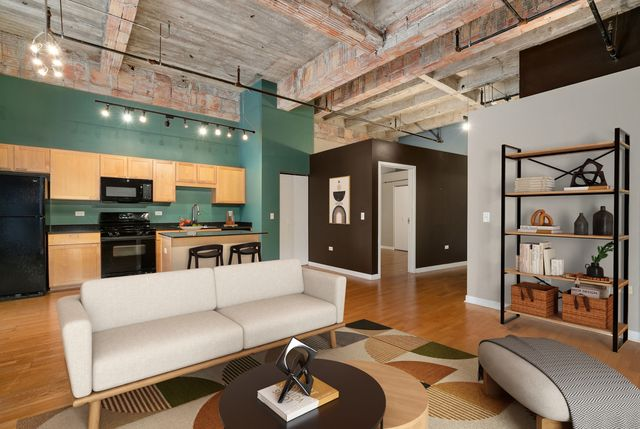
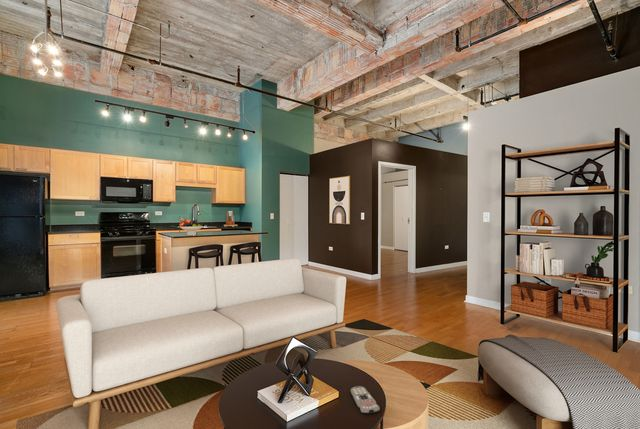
+ remote control [350,385,381,414]
